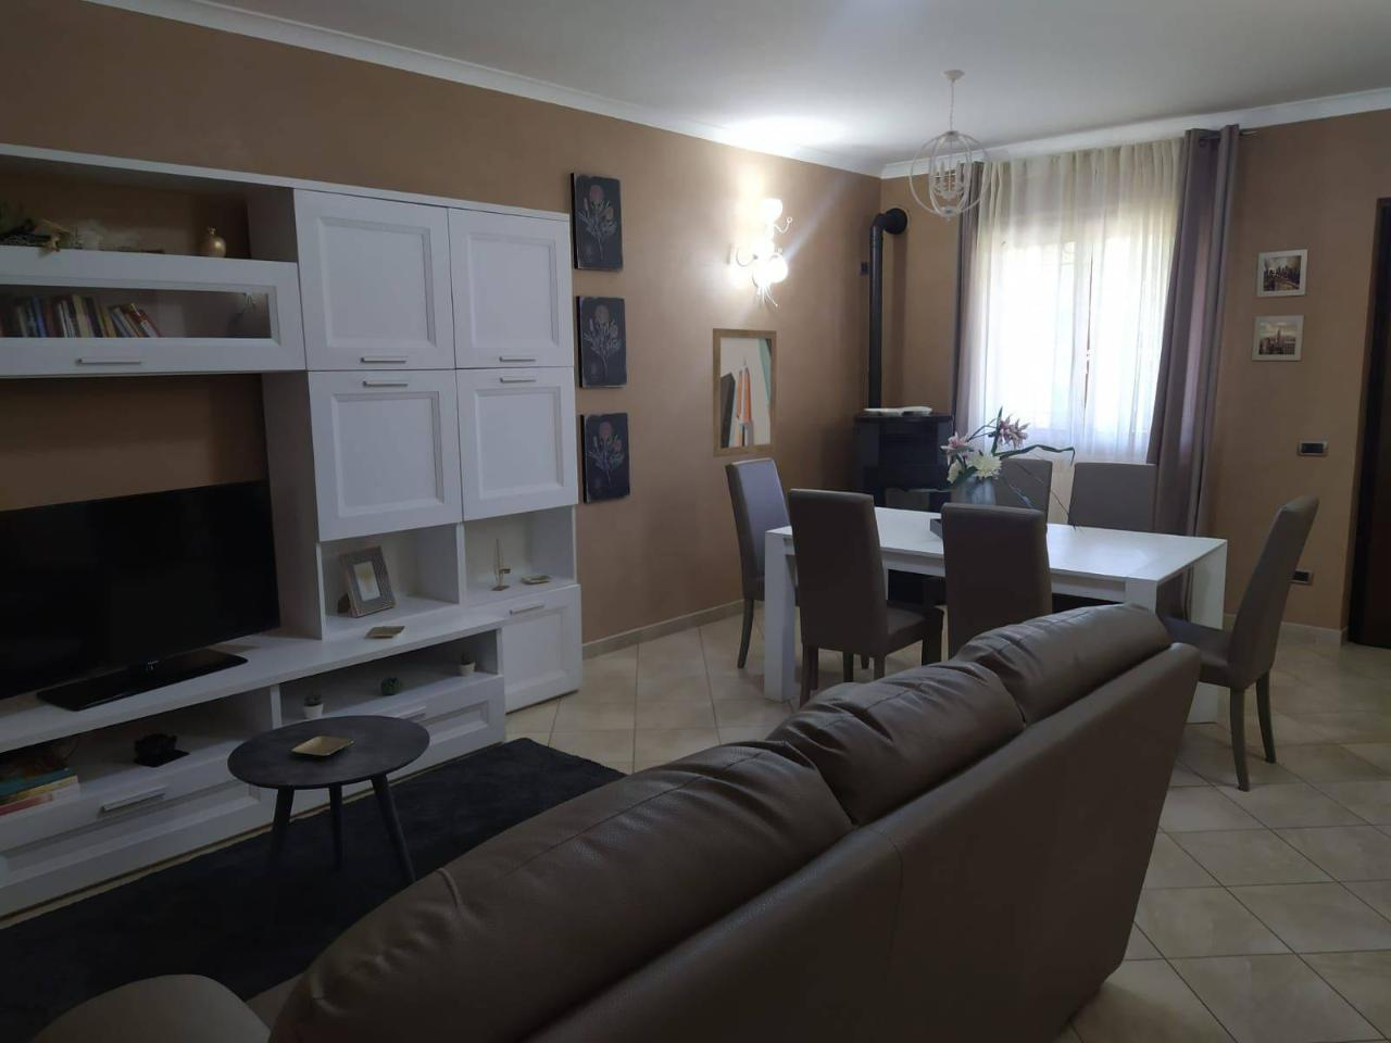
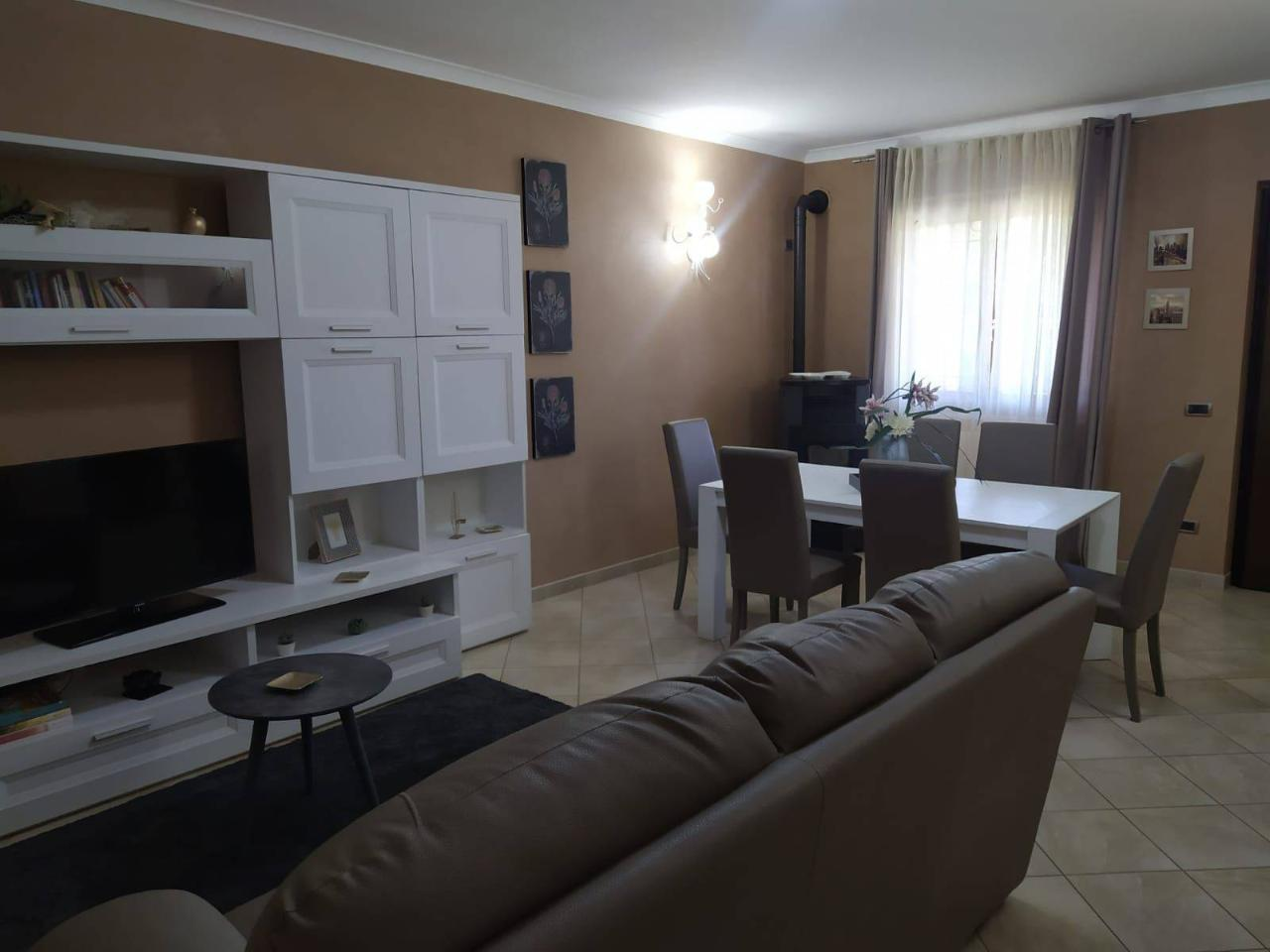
- chandelier [908,68,992,222]
- wall art [712,326,778,458]
